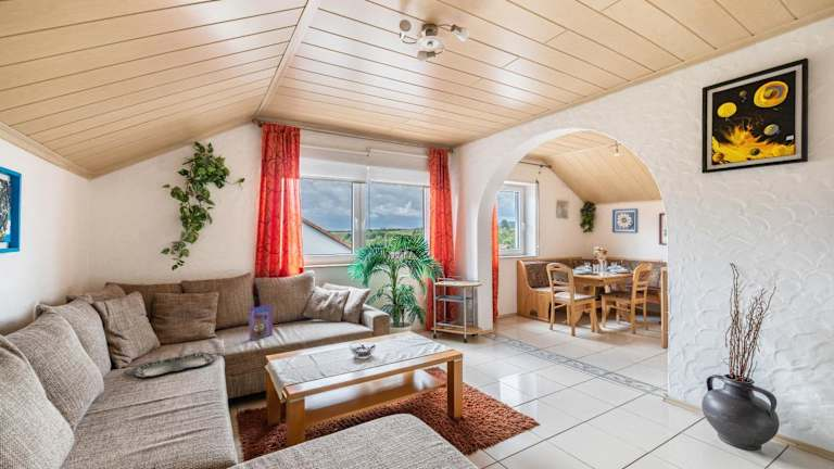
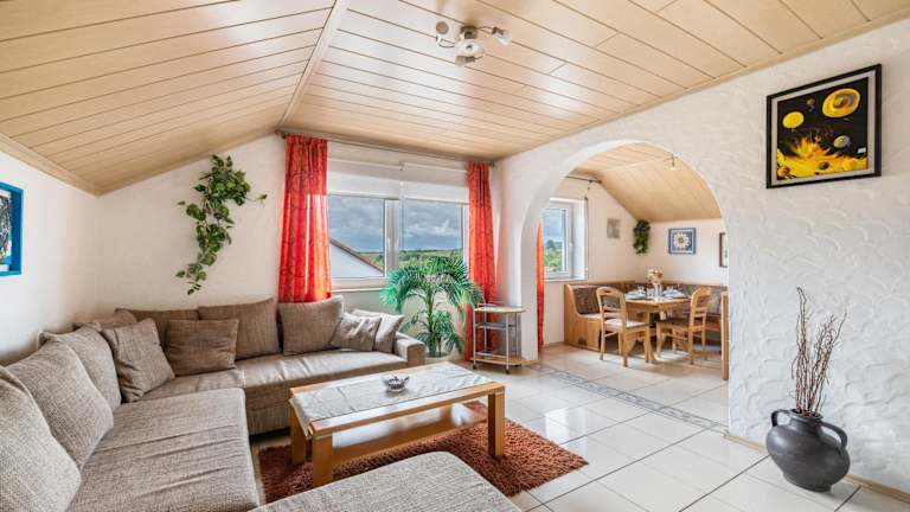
- serving tray [123,351,222,379]
- cereal box [248,304,274,341]
